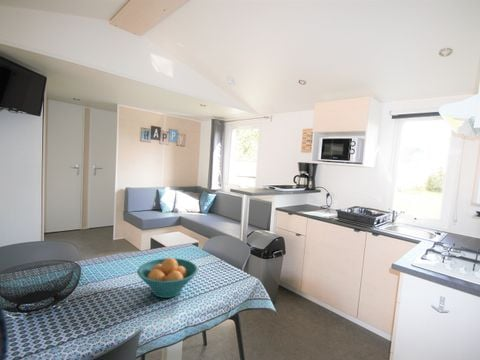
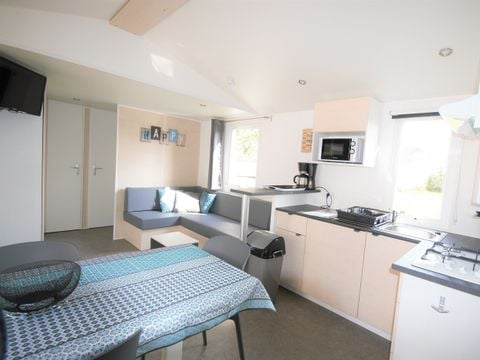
- fruit bowl [136,257,199,299]
